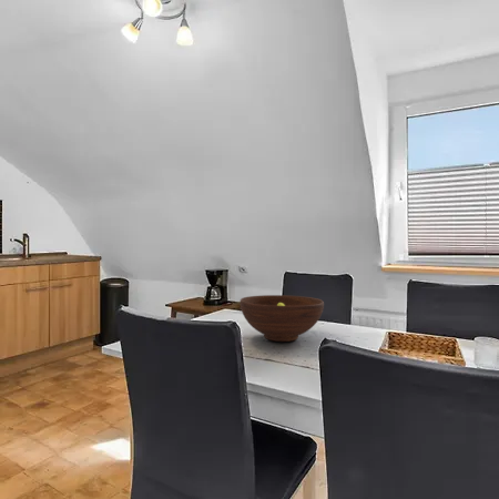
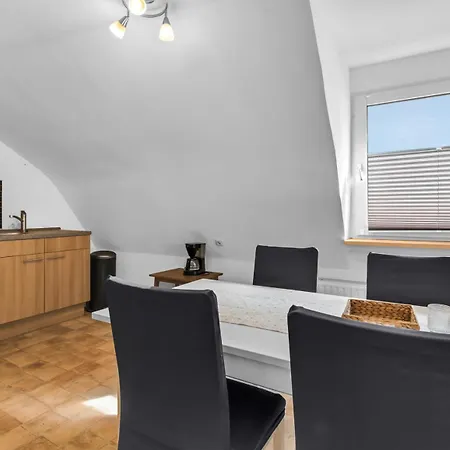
- fruit bowl [238,294,325,343]
